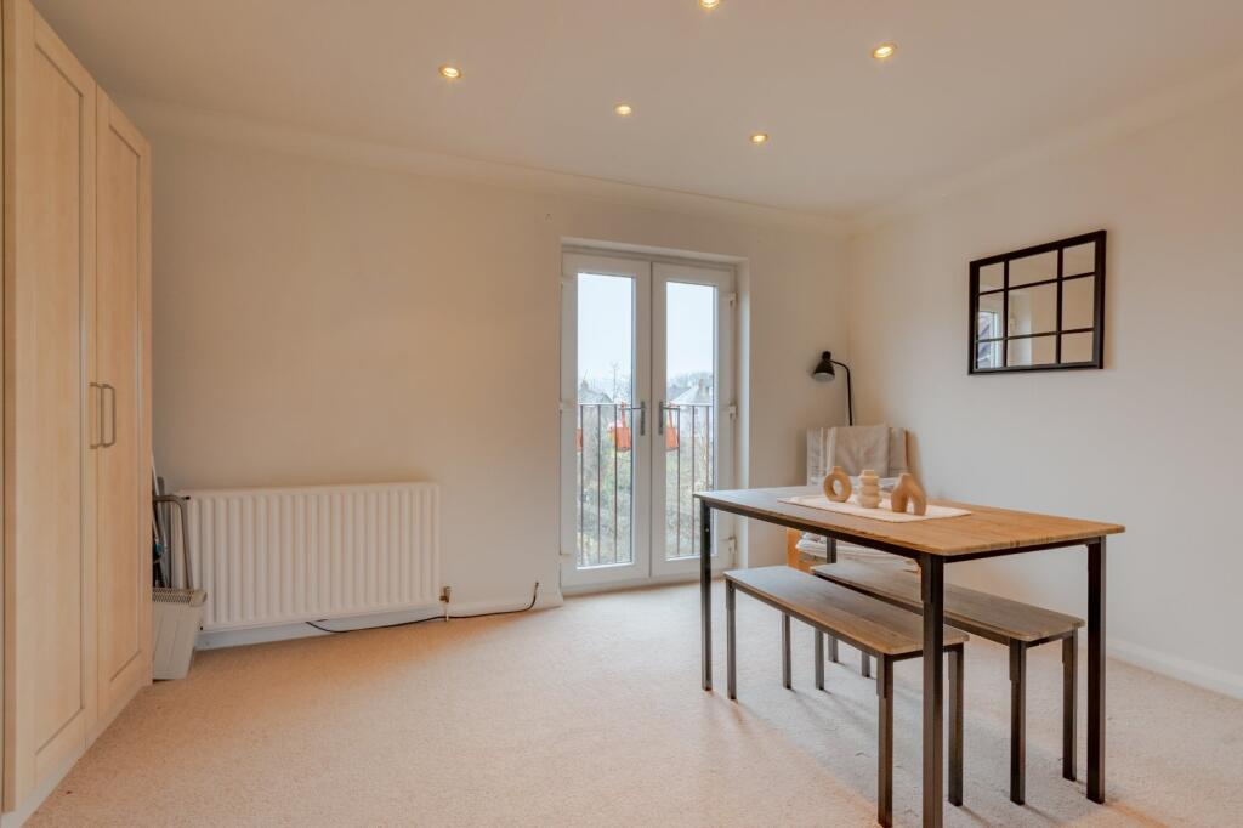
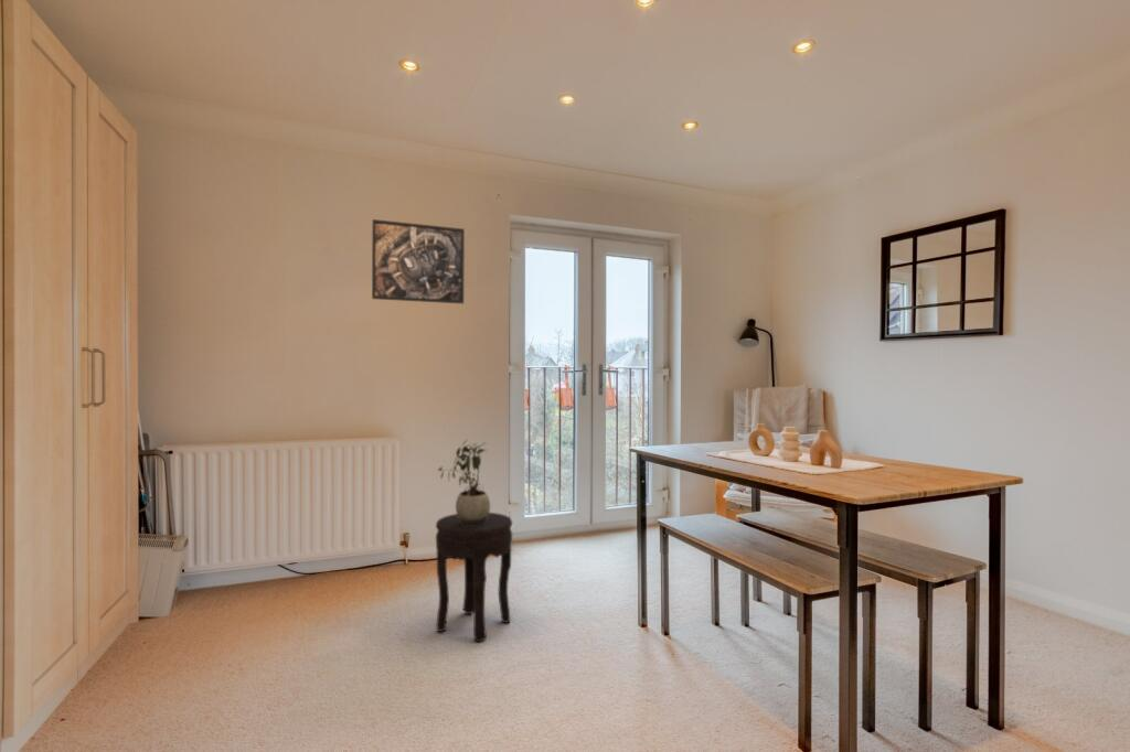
+ side table [435,512,513,643]
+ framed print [371,218,466,304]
+ potted plant [437,439,491,525]
